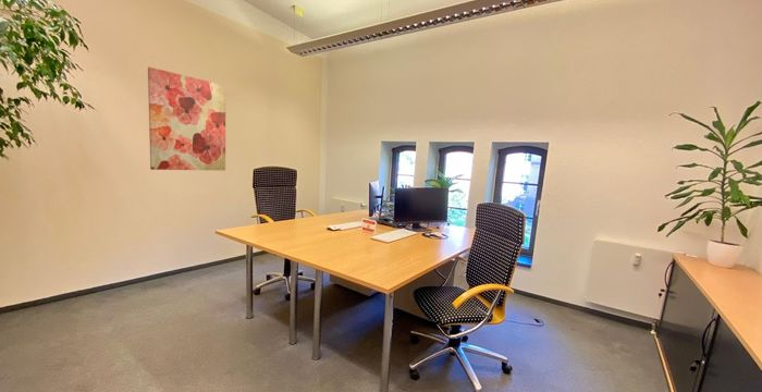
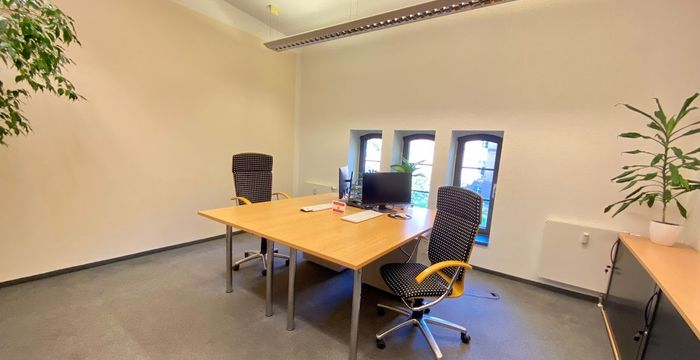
- wall art [147,66,226,171]
